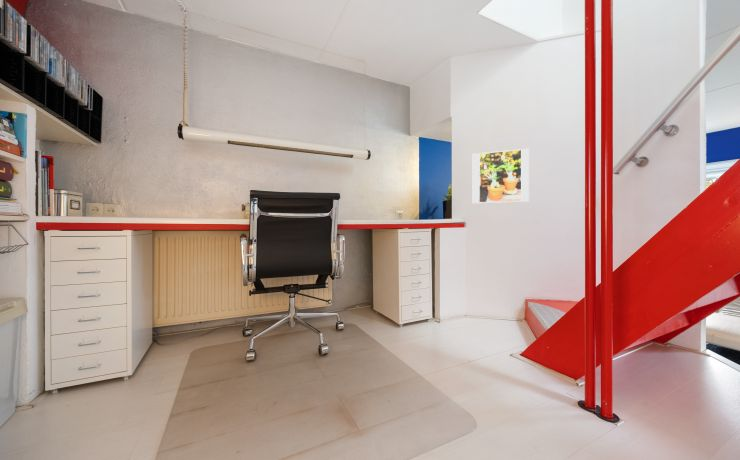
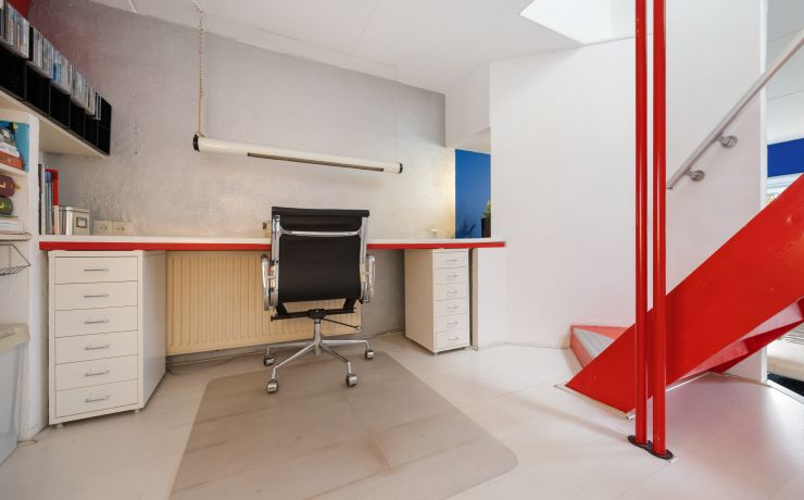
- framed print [472,148,530,204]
